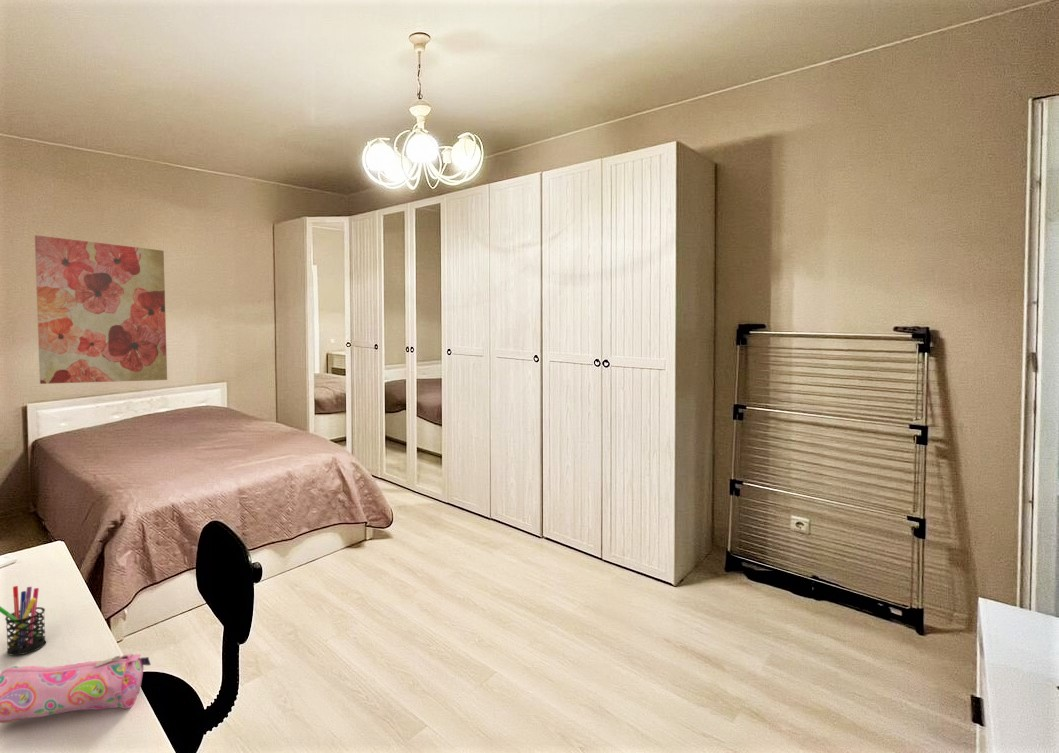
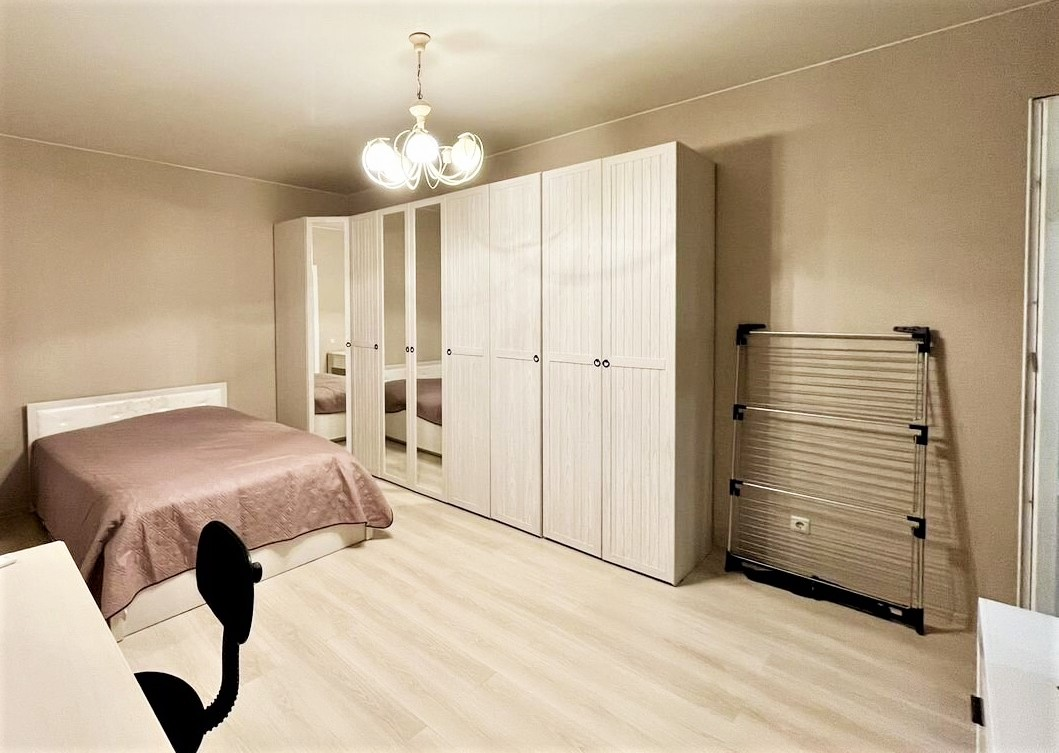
- pen holder [0,585,47,657]
- wall art [34,234,168,385]
- pencil case [0,653,152,724]
